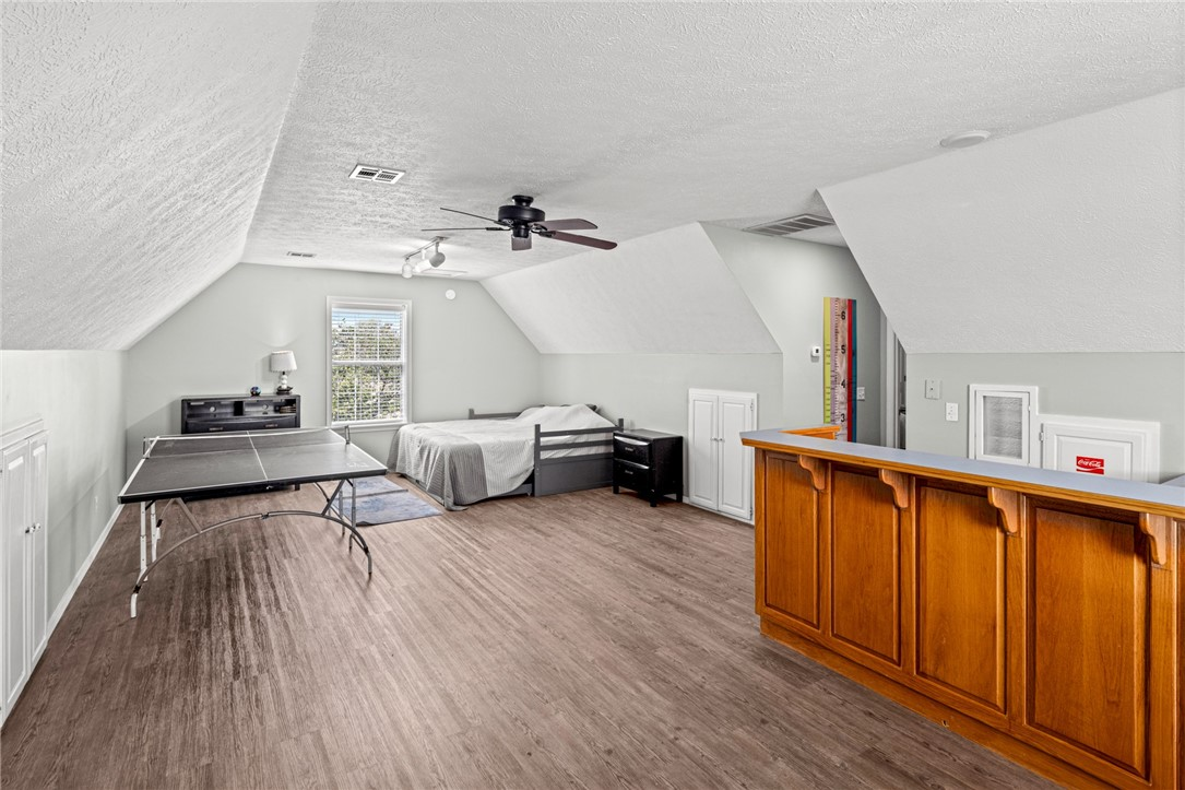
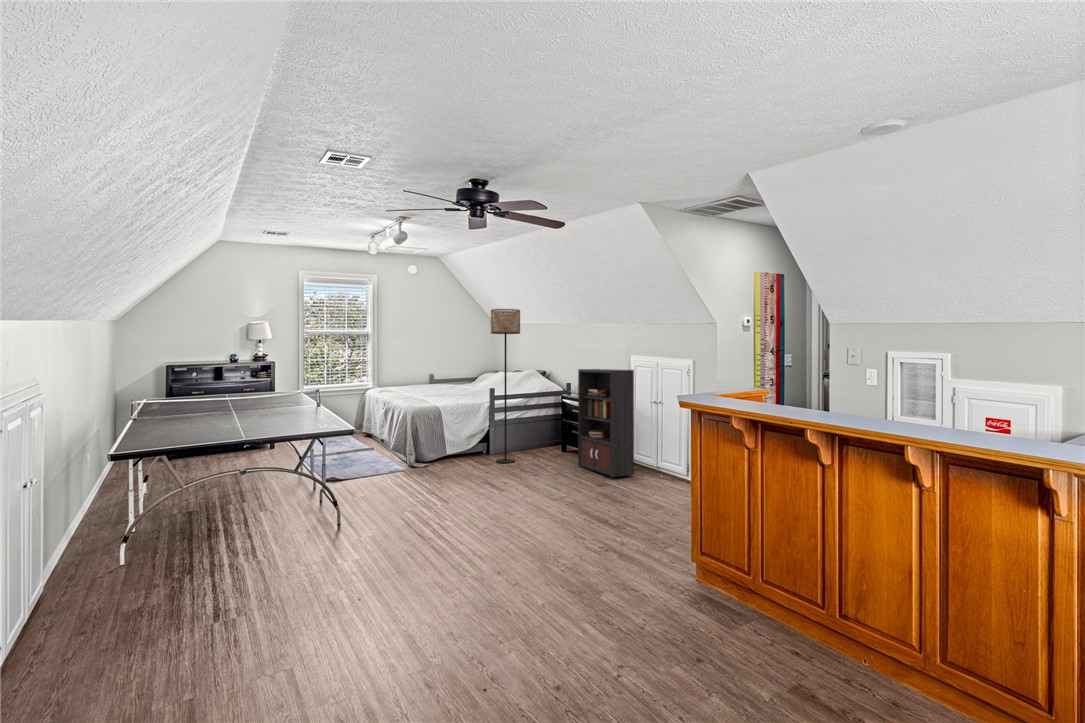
+ floor lamp [490,308,521,464]
+ bookcase [577,368,663,478]
